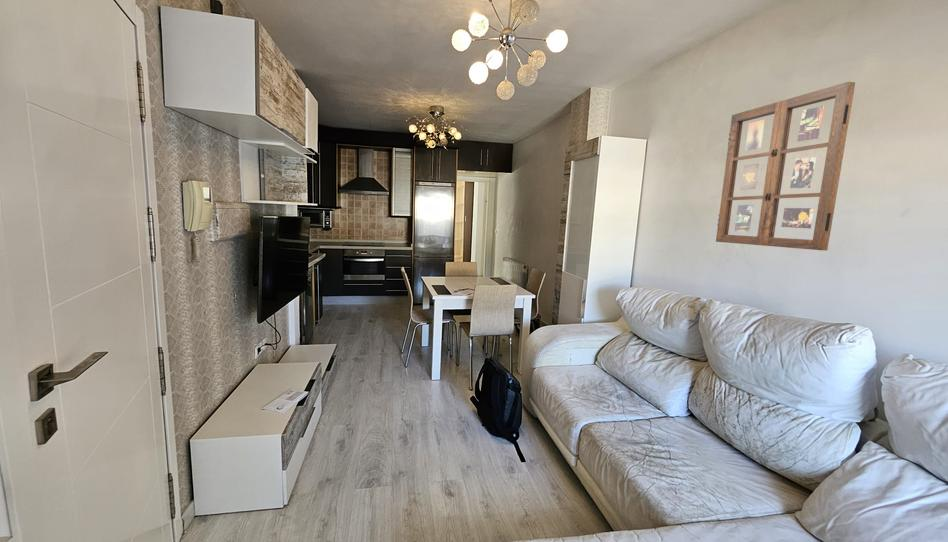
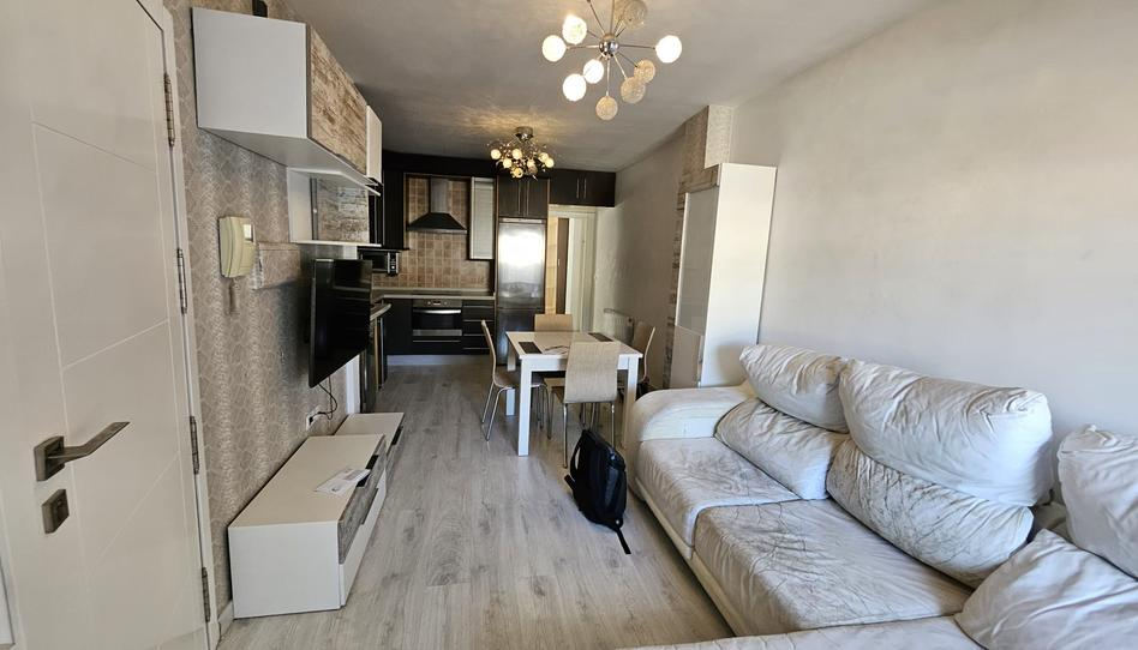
- picture frame [715,81,856,252]
